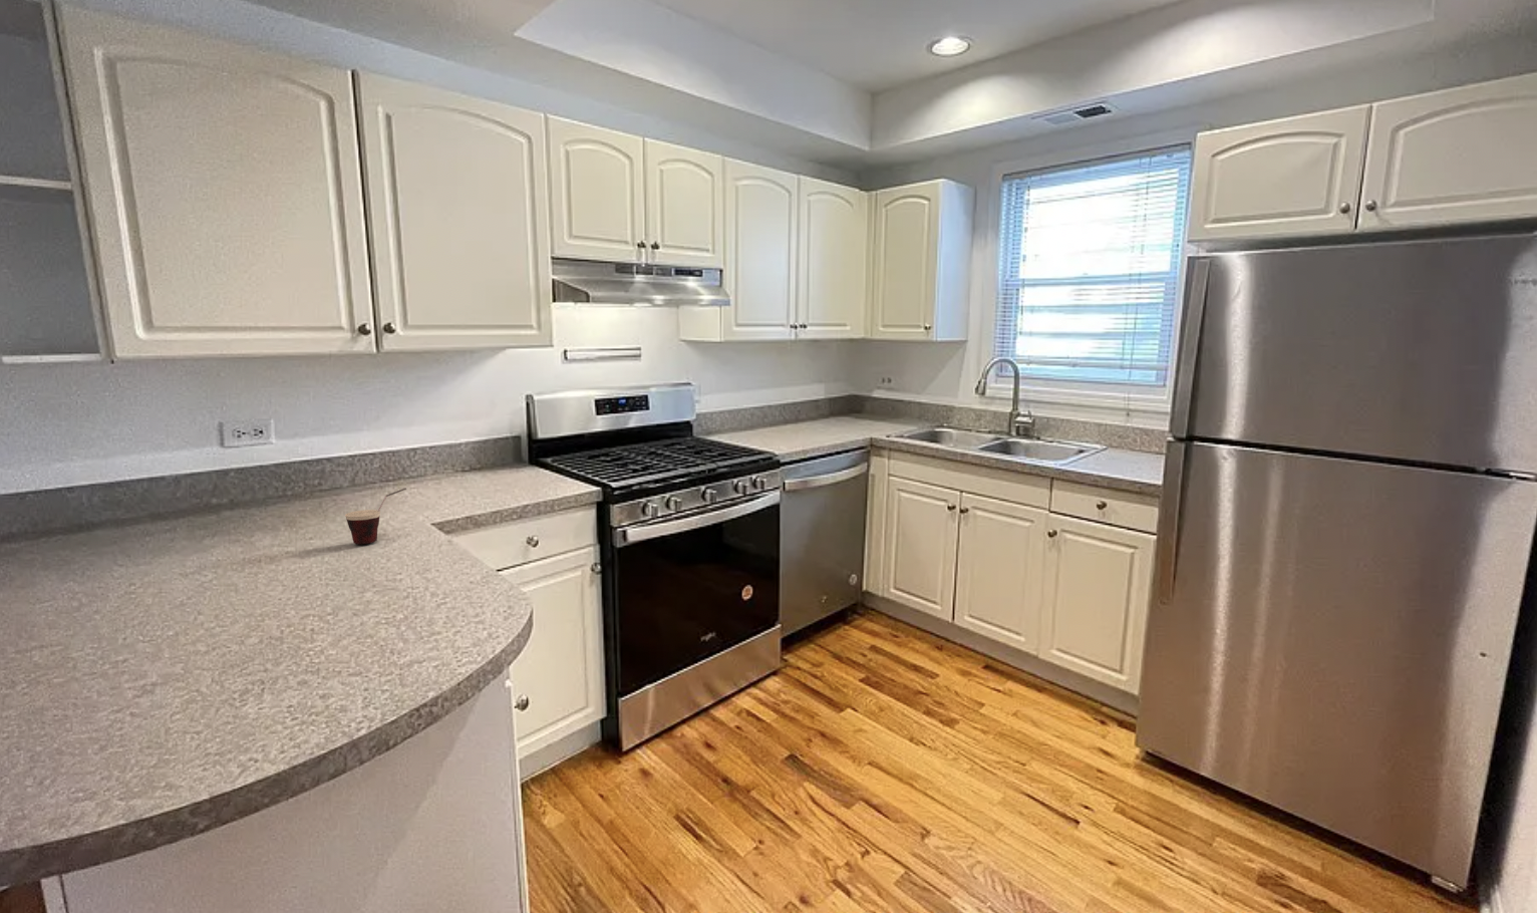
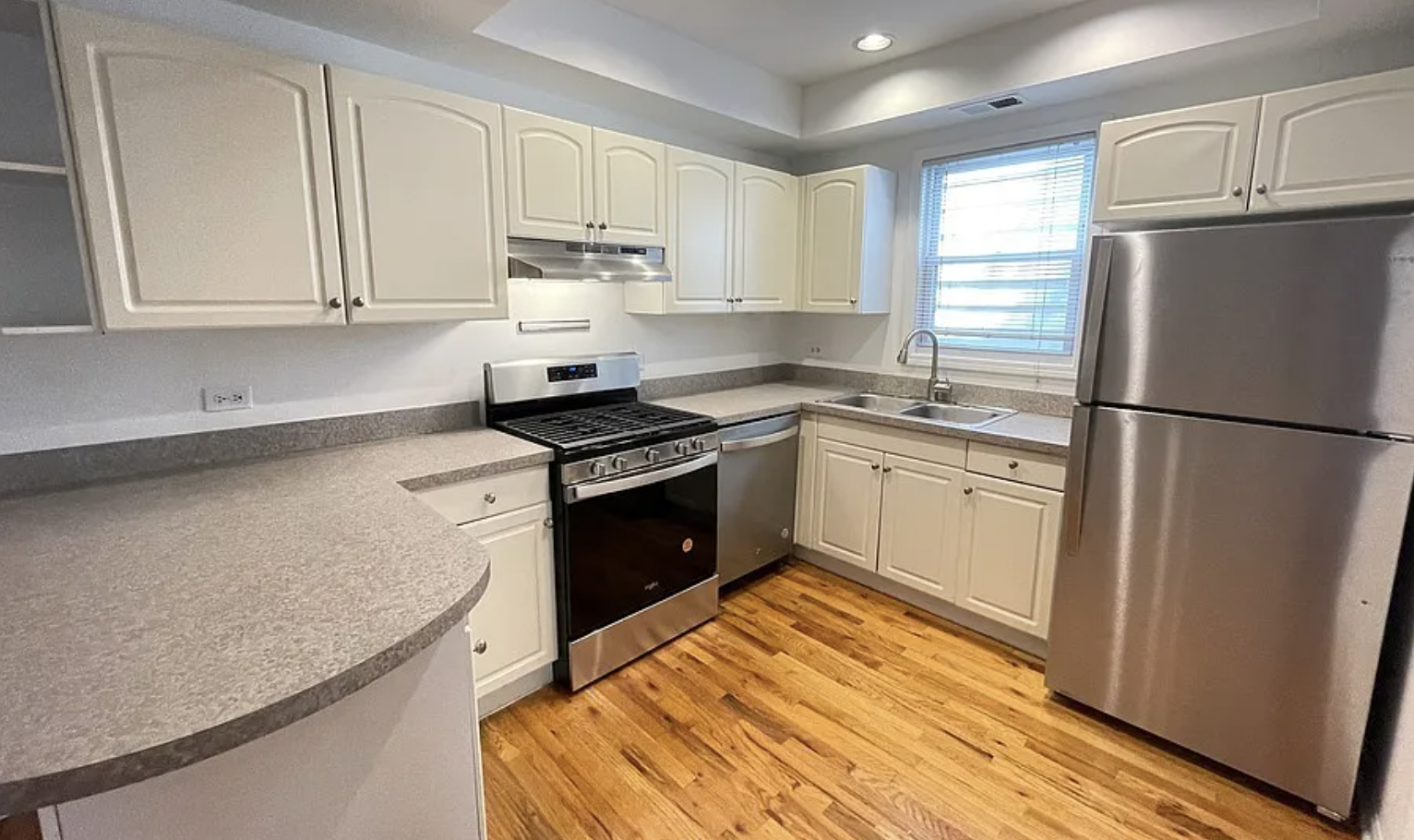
- cup [346,487,408,545]
